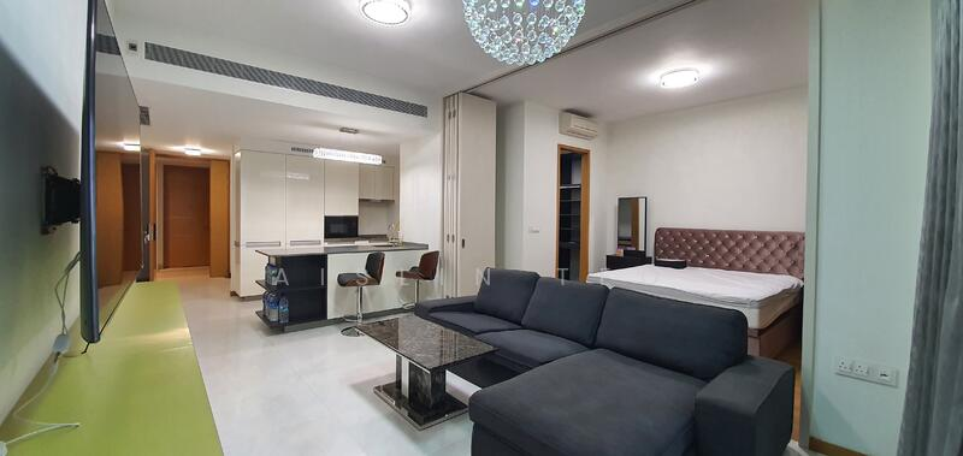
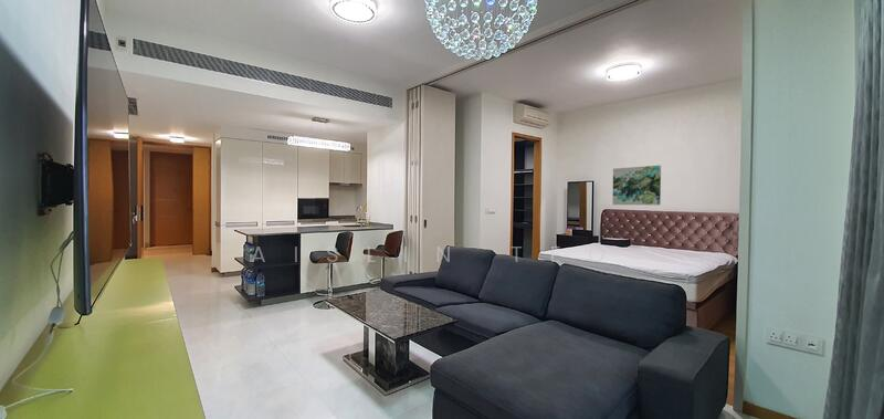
+ wall art [612,165,662,206]
